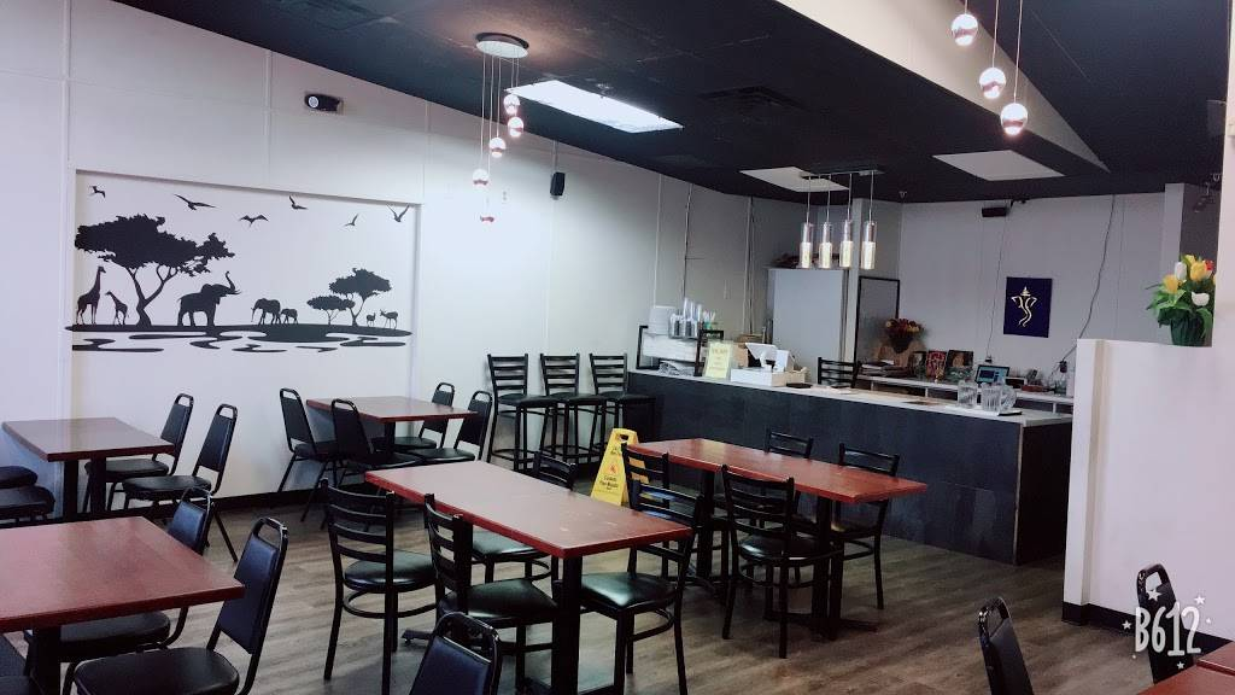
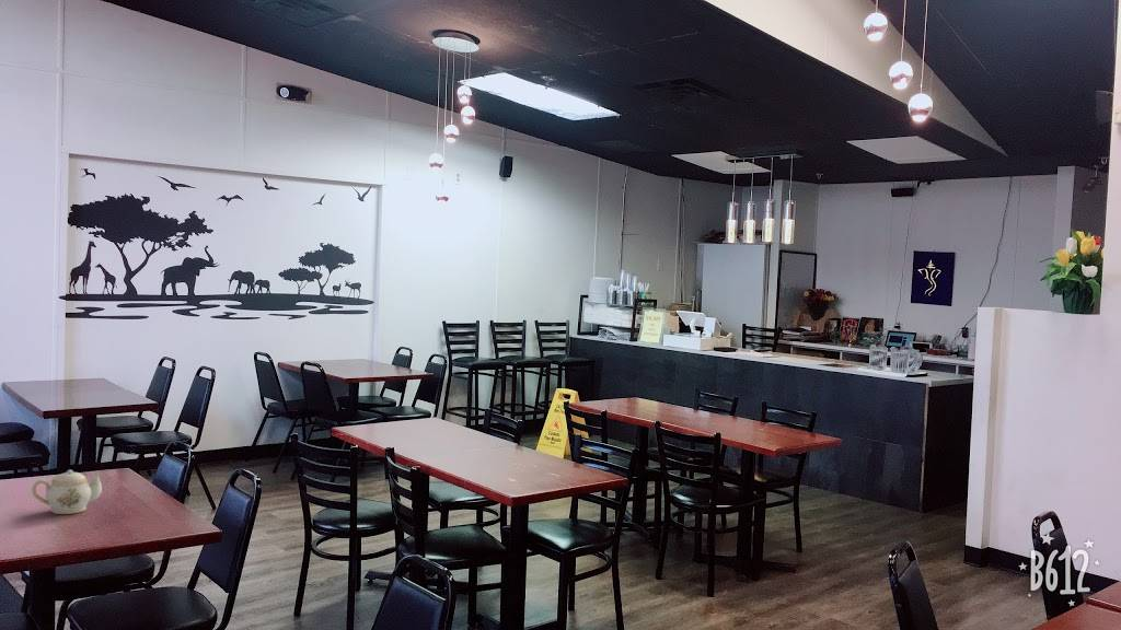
+ teapot [31,469,104,515]
